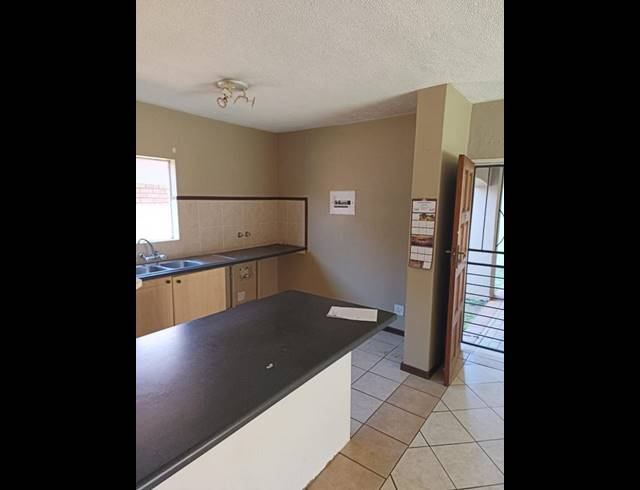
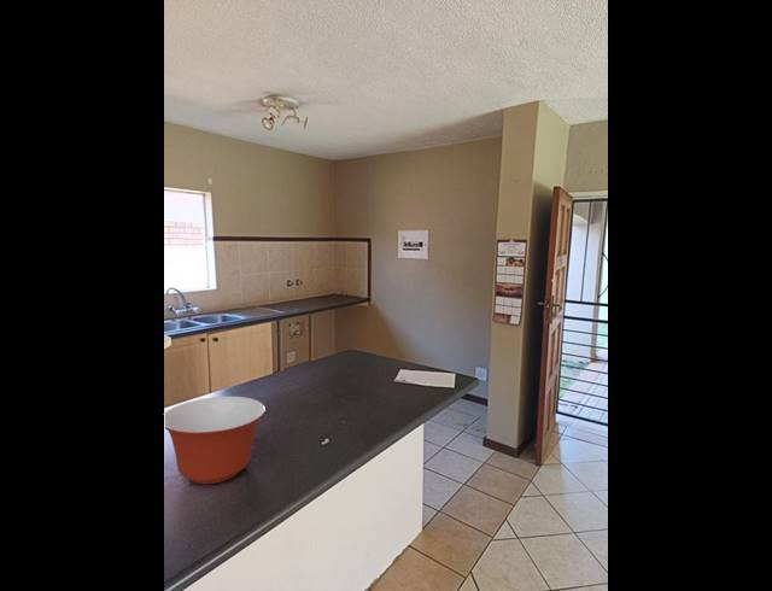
+ mixing bowl [164,396,267,485]
